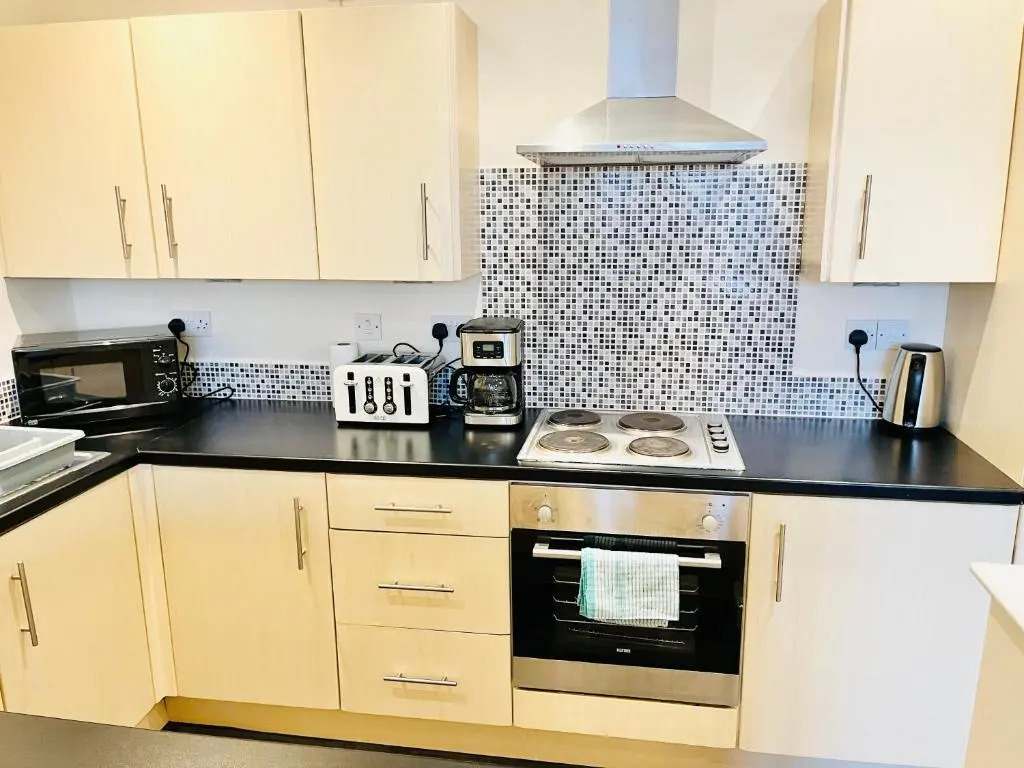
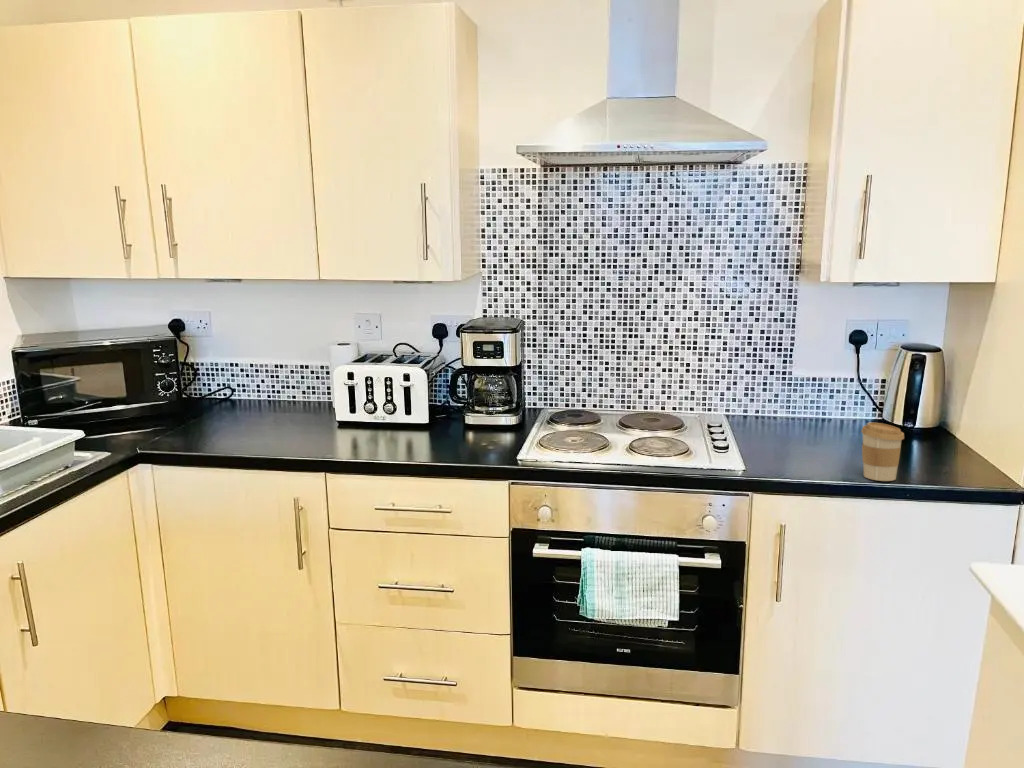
+ coffee cup [860,422,905,482]
